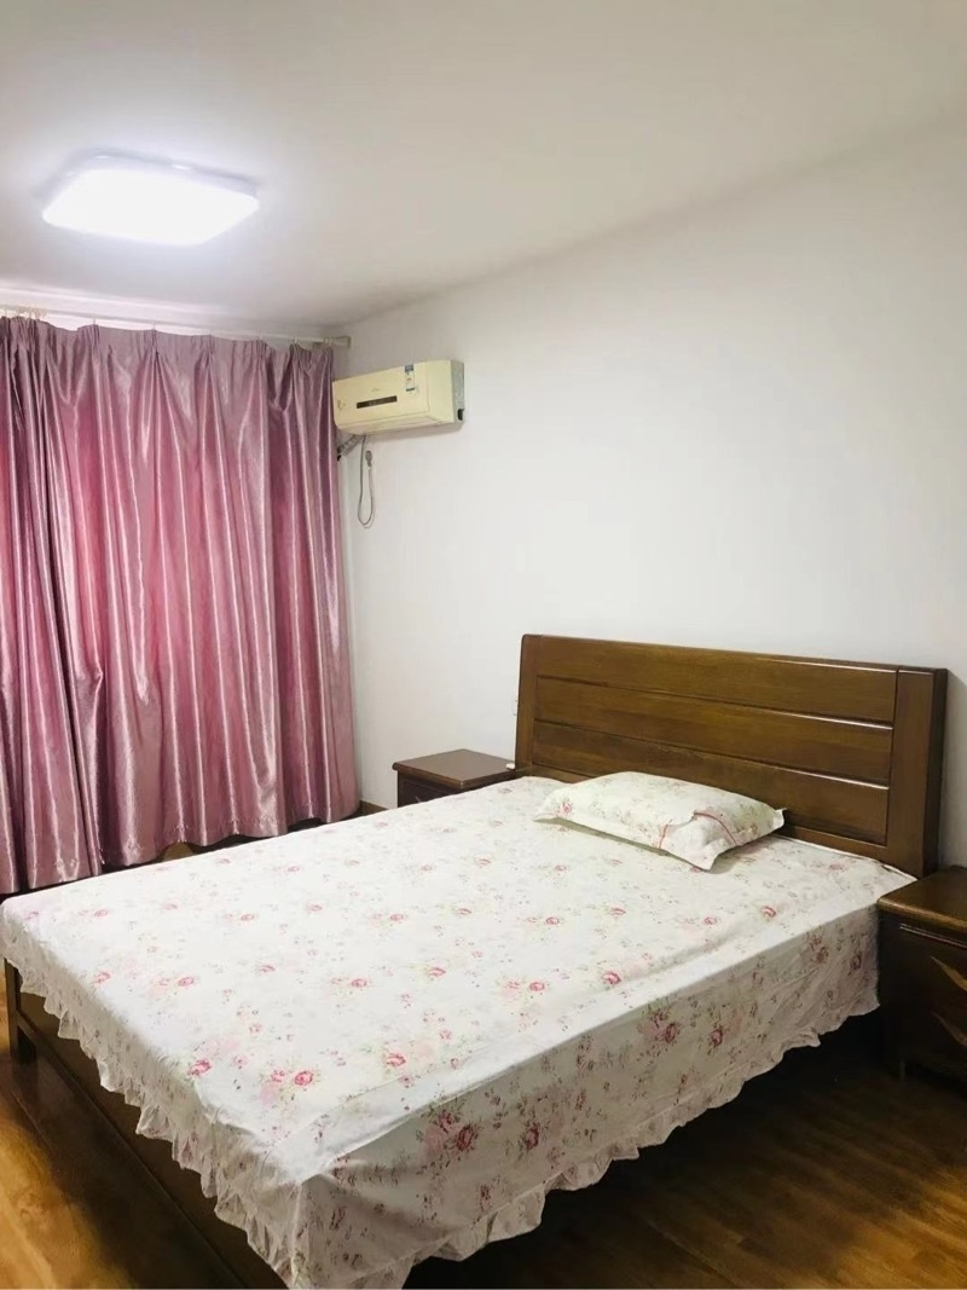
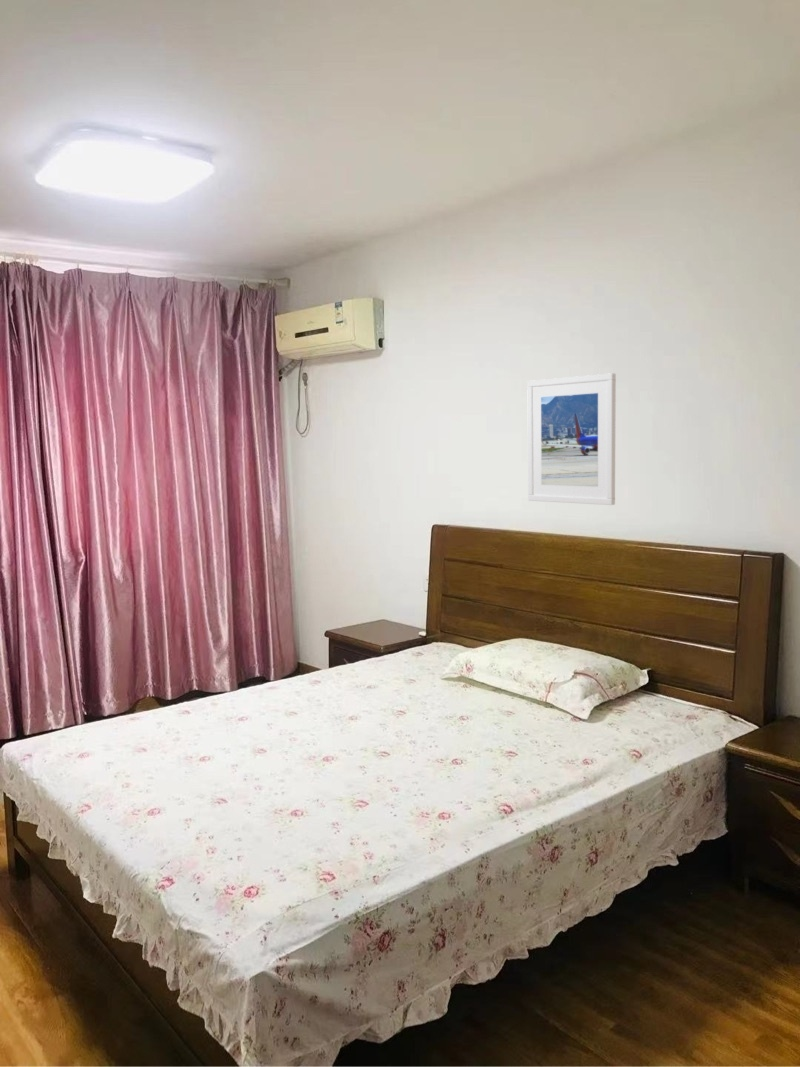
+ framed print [526,372,617,506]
